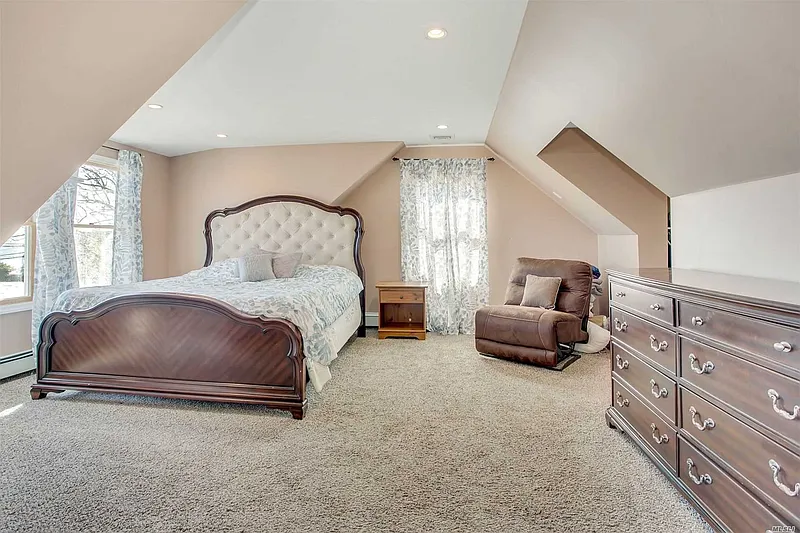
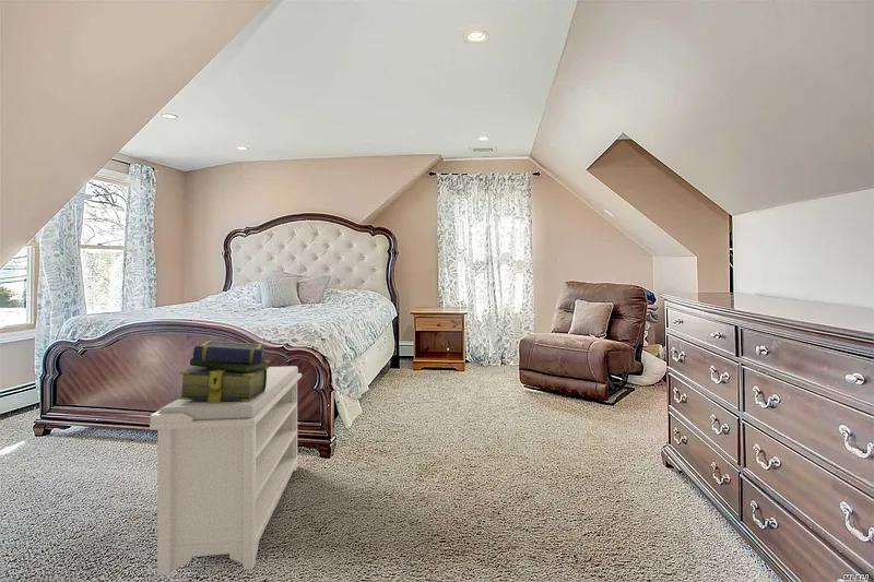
+ bench [149,365,303,578]
+ stack of books [177,340,271,403]
